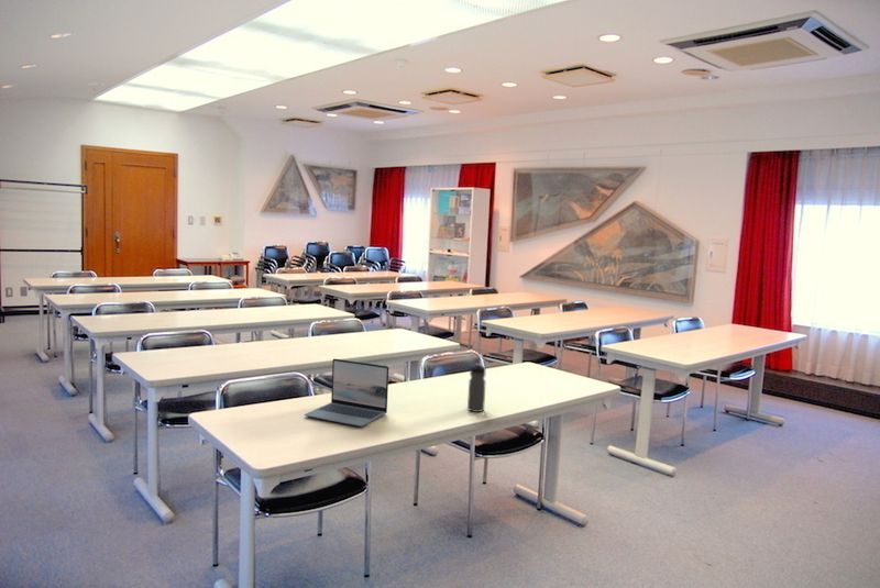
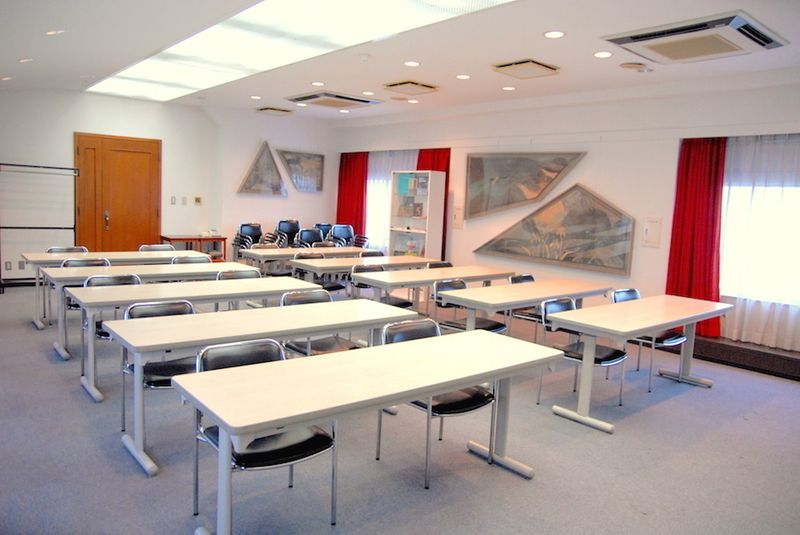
- laptop [304,357,389,428]
- water bottle [466,363,487,413]
